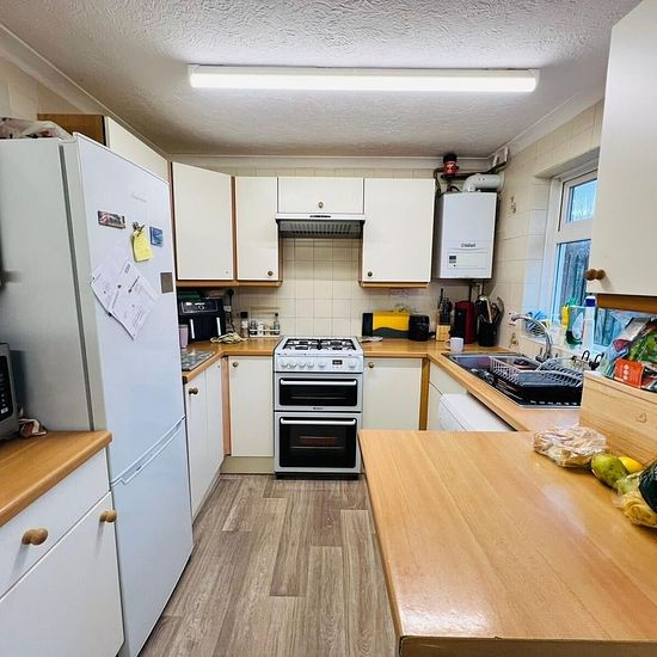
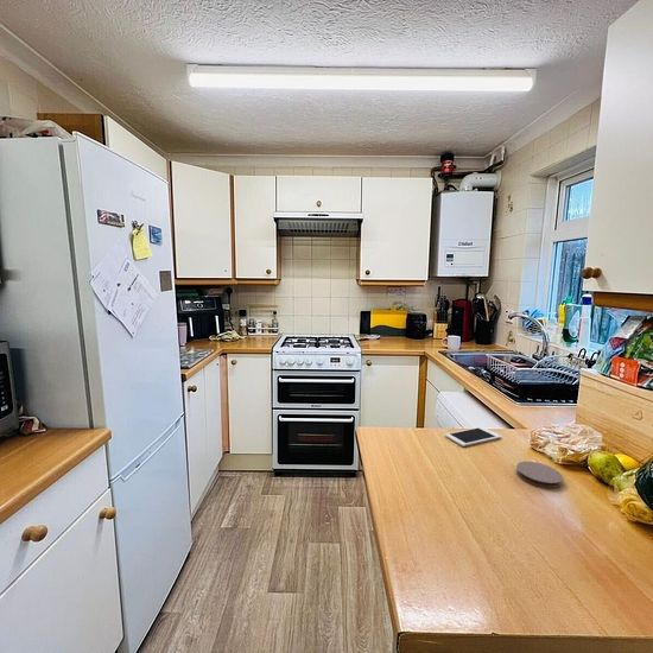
+ cell phone [444,426,502,448]
+ coaster [515,461,564,489]
